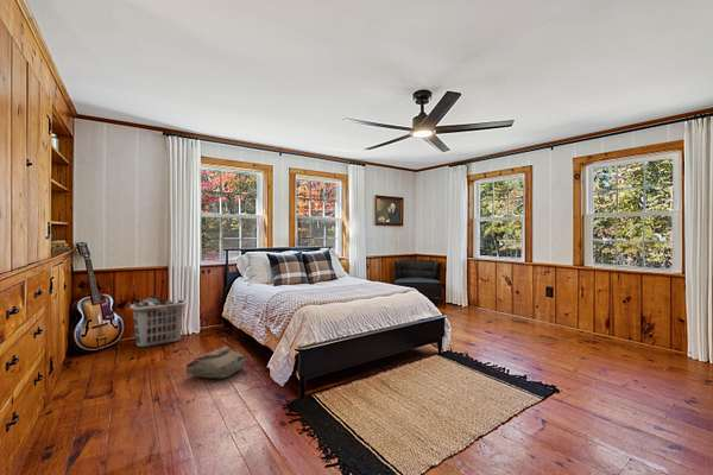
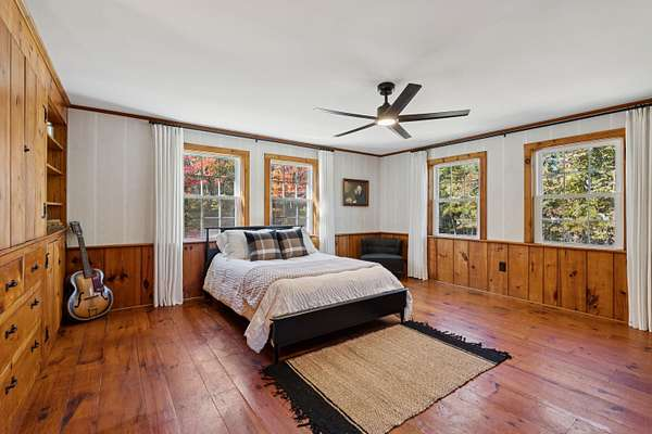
- clothes hamper [128,294,188,348]
- bag [185,344,247,379]
